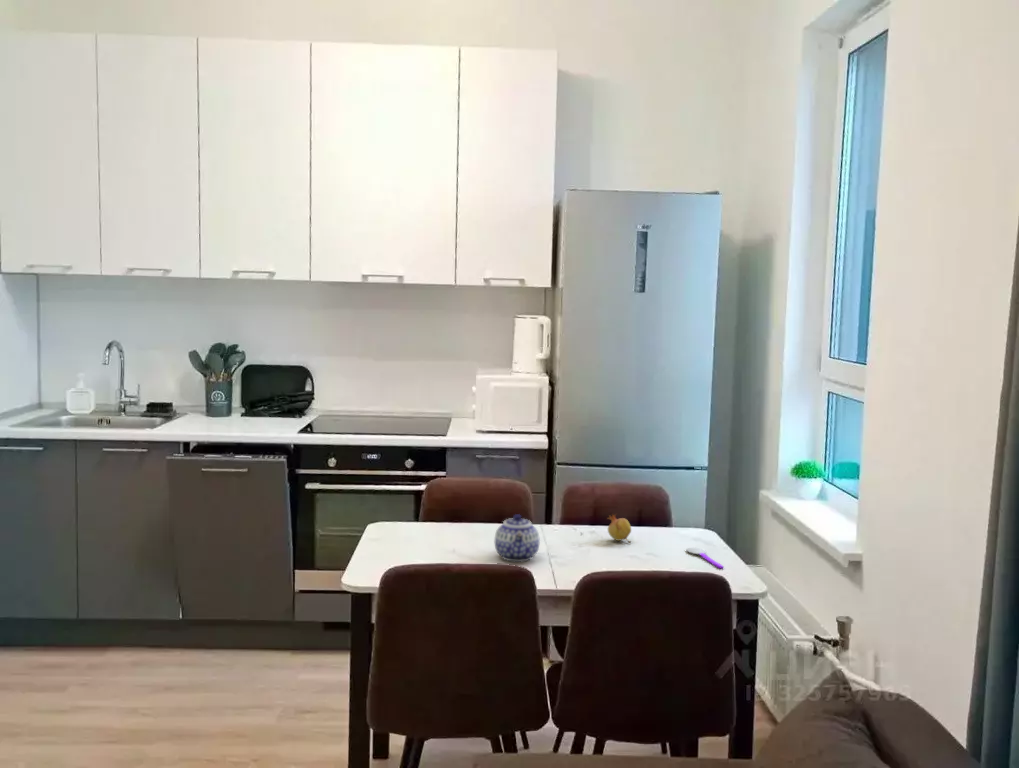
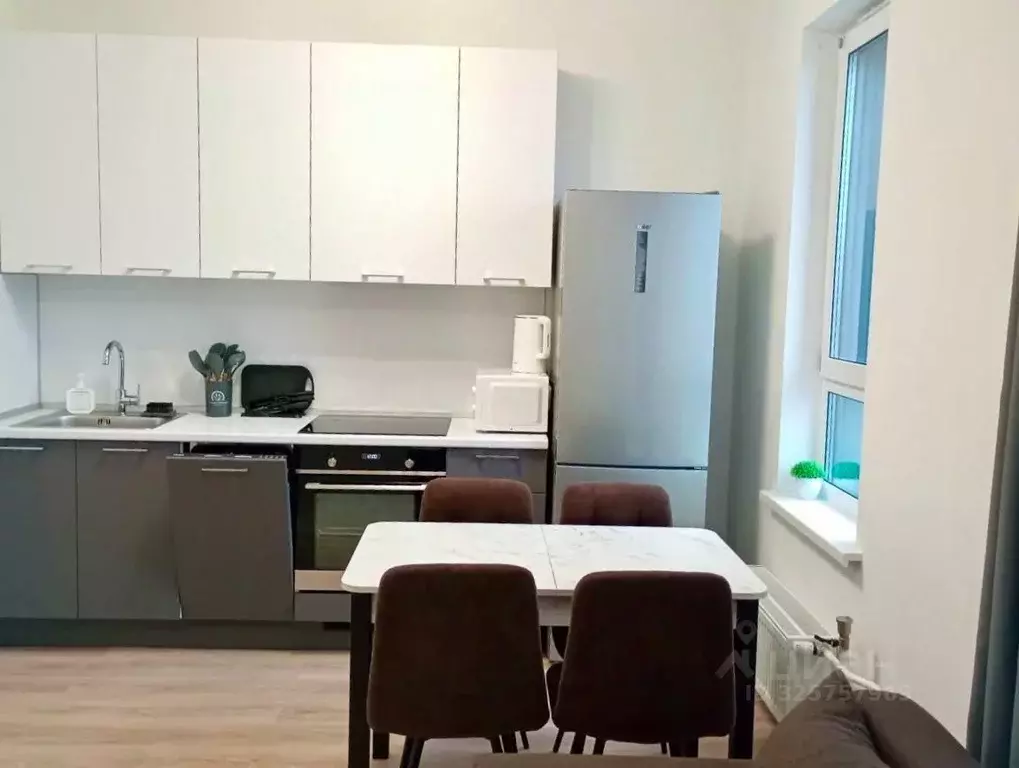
- teapot [494,513,541,563]
- fruit [606,513,632,544]
- spoon [685,547,725,569]
